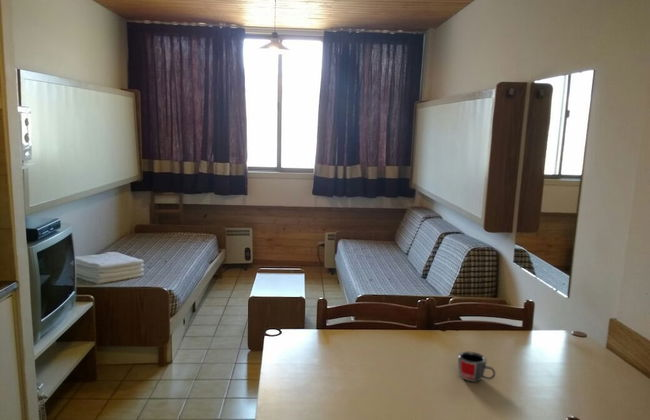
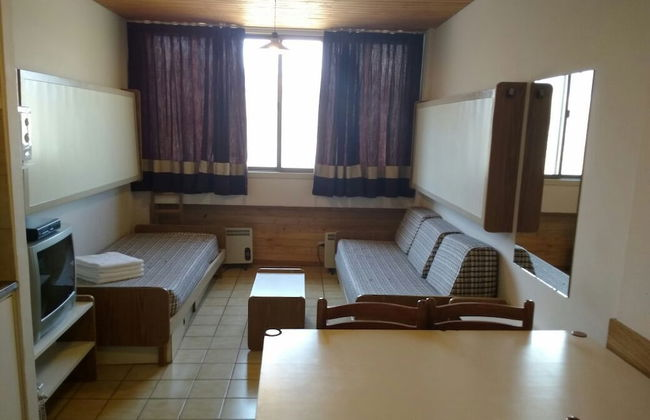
- mug [457,351,496,383]
